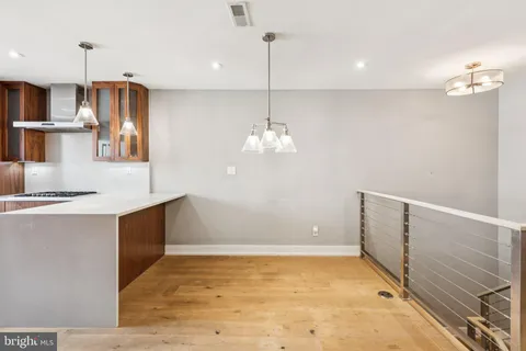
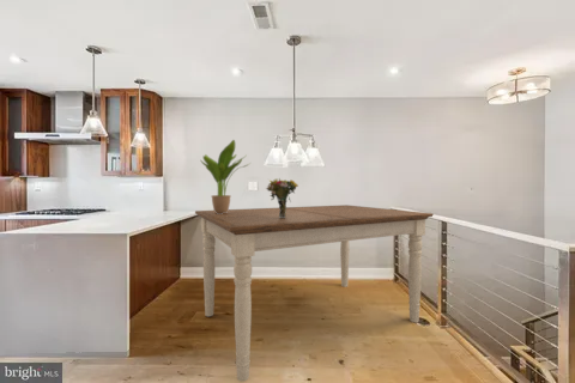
+ bouquet [266,177,299,218]
+ potted plant [200,139,250,214]
+ dining table [194,203,435,383]
